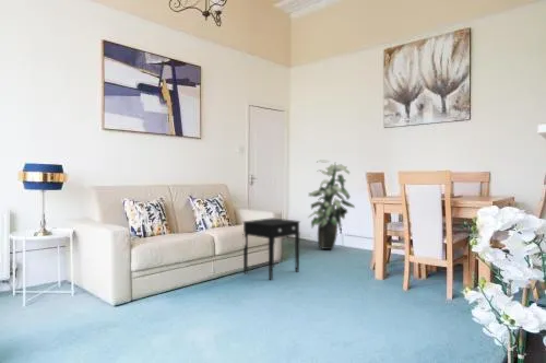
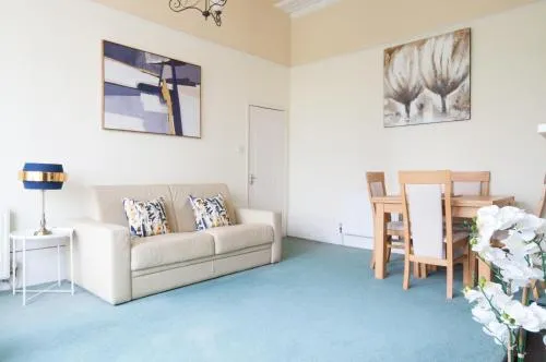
- side table [241,216,301,281]
- indoor plant [307,159,356,250]
